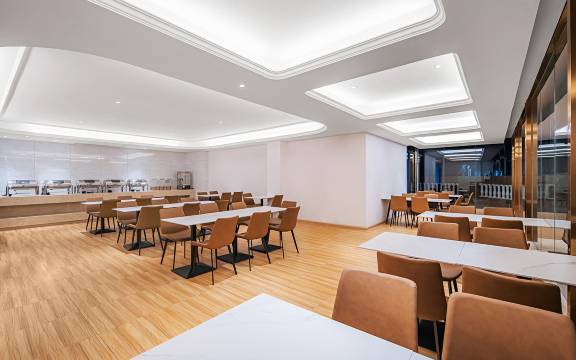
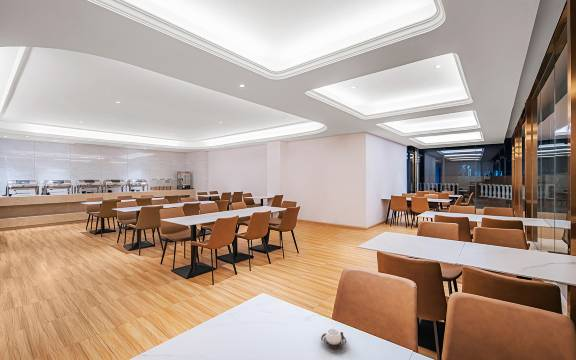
+ cup [320,328,347,348]
